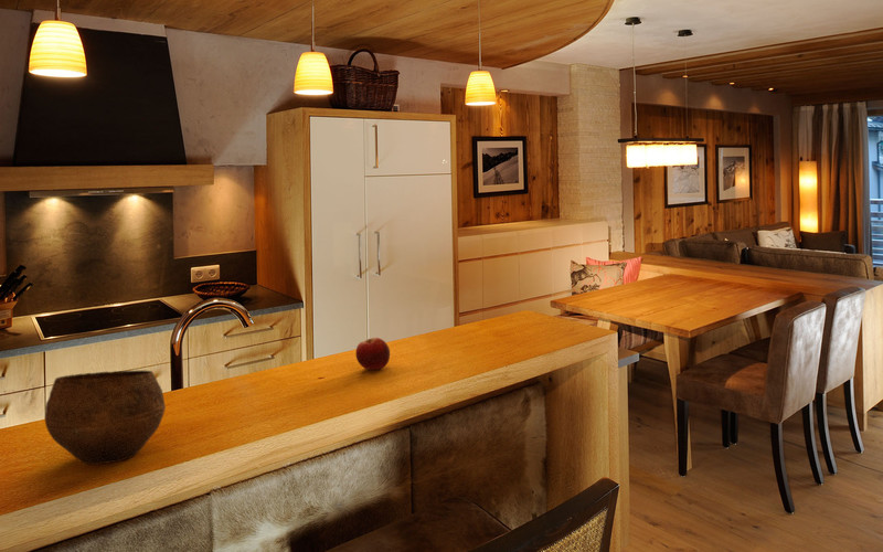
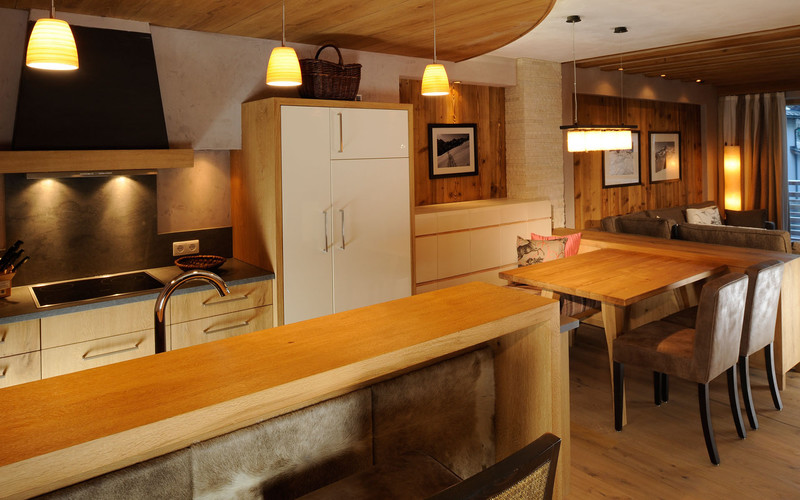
- fruit [354,337,391,371]
- bowl [44,369,167,465]
